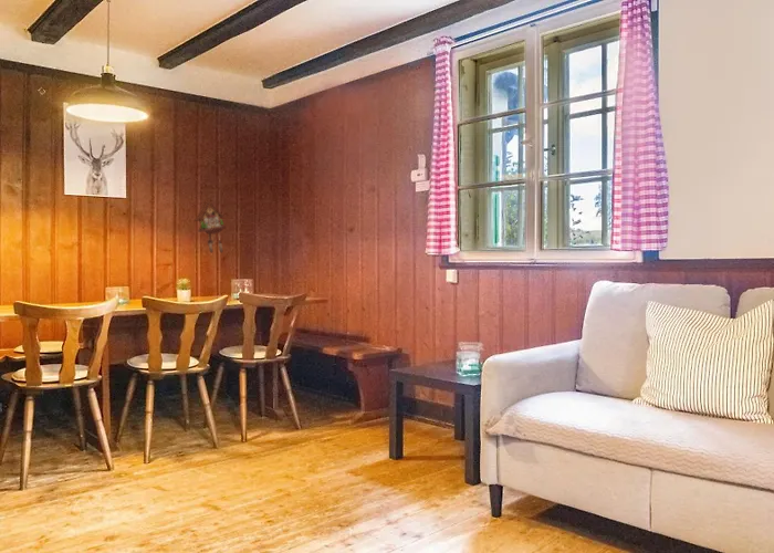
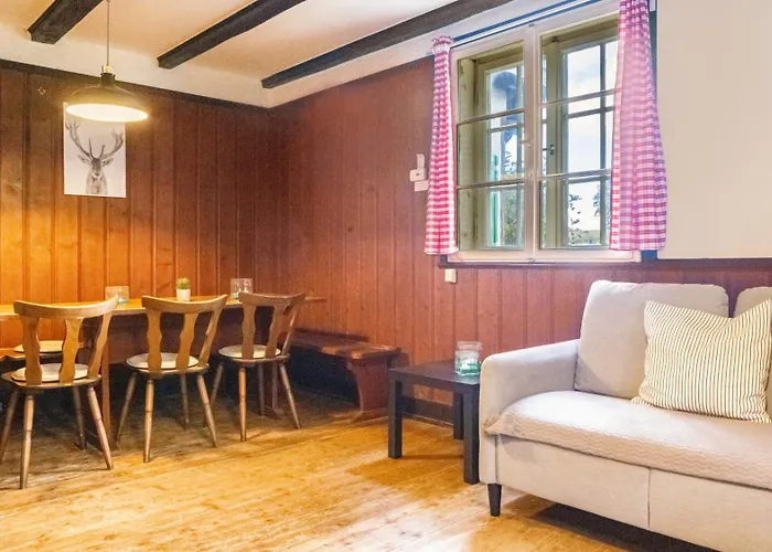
- cuckoo clock [194,199,227,254]
